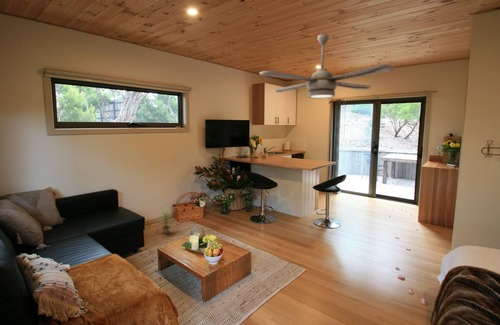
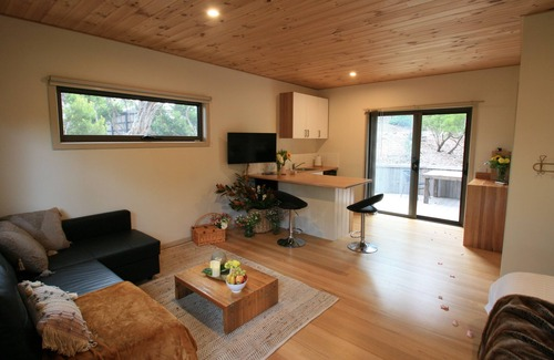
- potted plant [156,206,177,235]
- ceiling fan [258,33,395,99]
